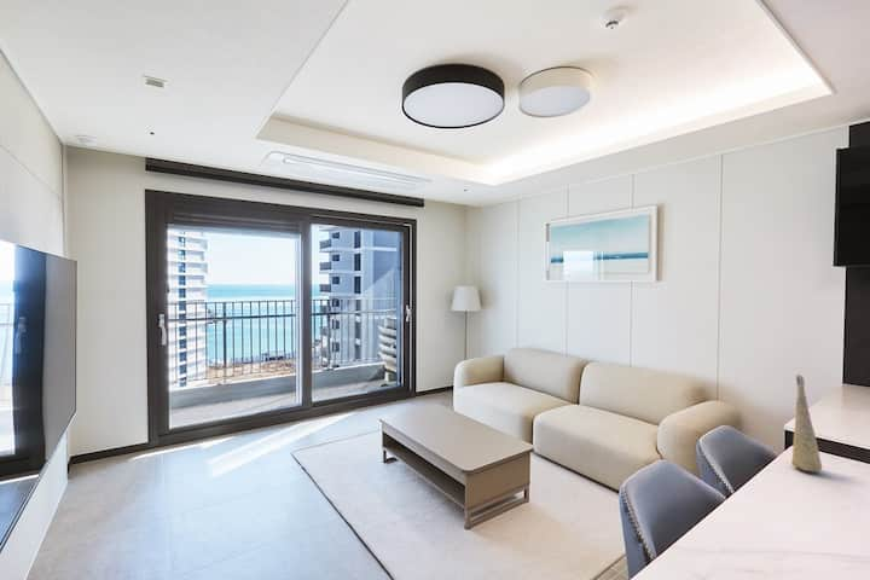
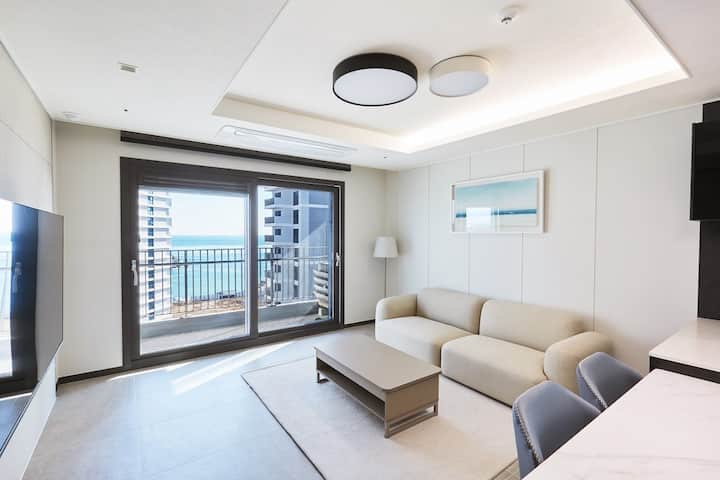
- decorative vase [790,373,823,474]
